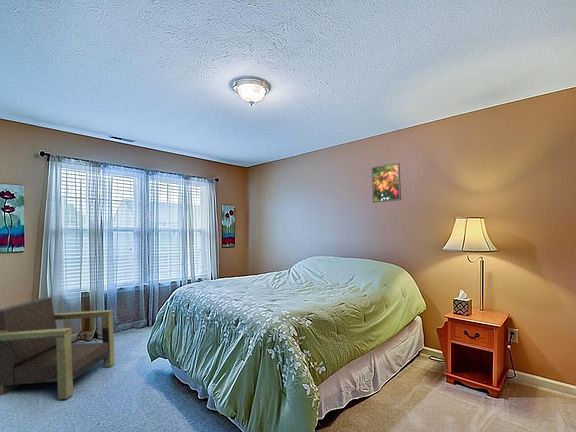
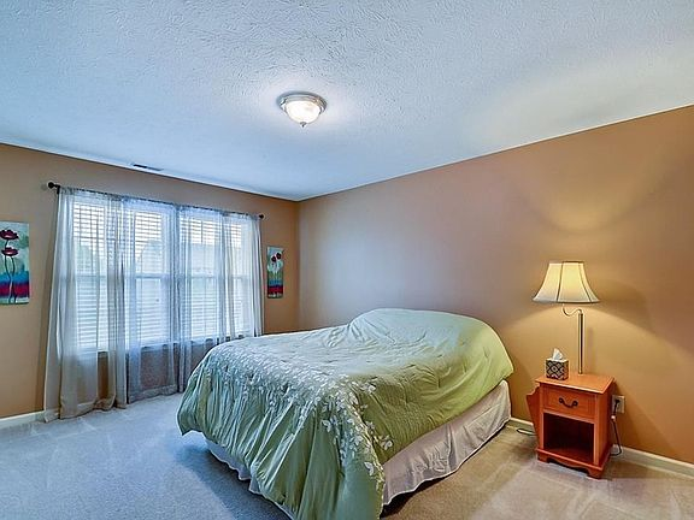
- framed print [371,162,402,203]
- armchair [0,297,116,401]
